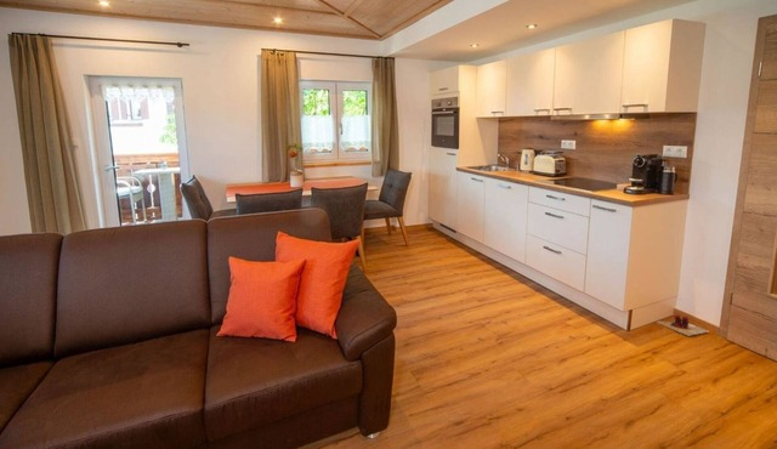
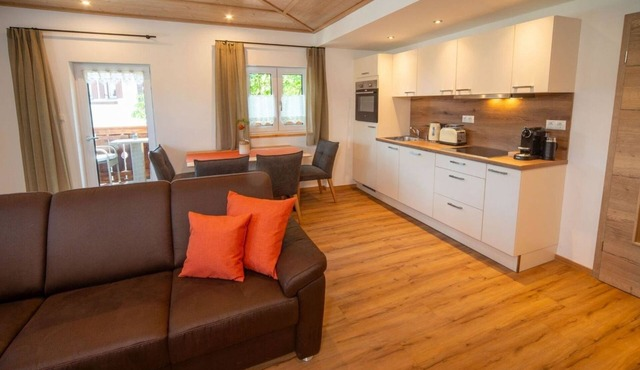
- slippers [654,314,709,337]
